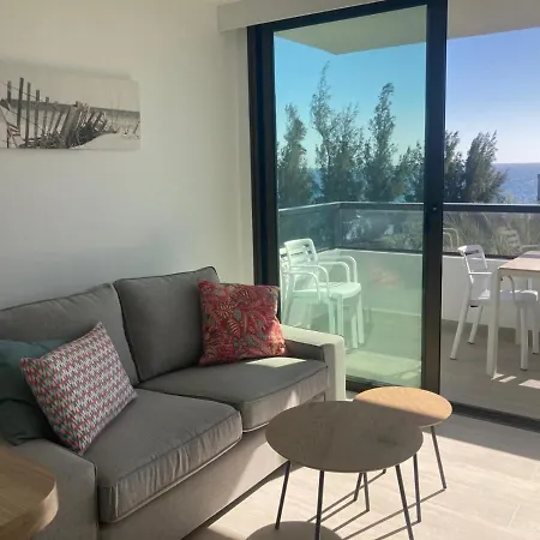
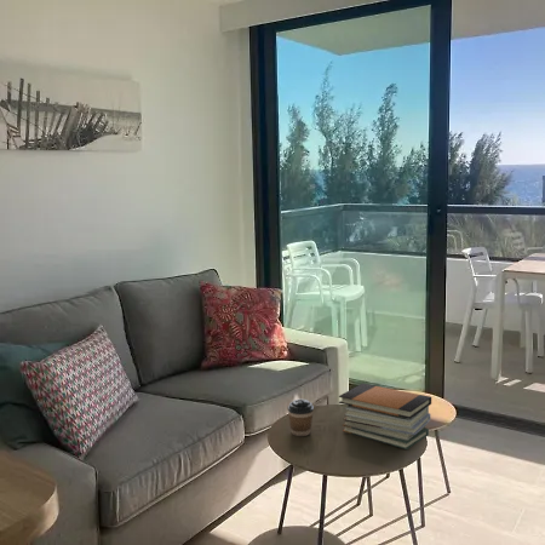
+ book stack [338,383,432,451]
+ coffee cup [287,398,315,437]
